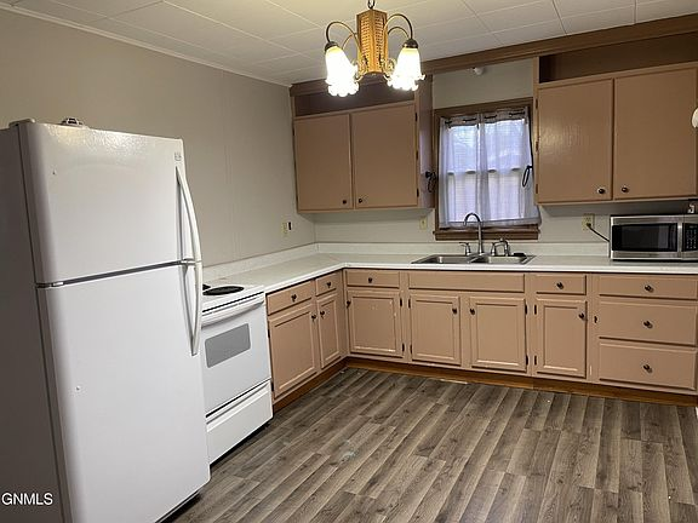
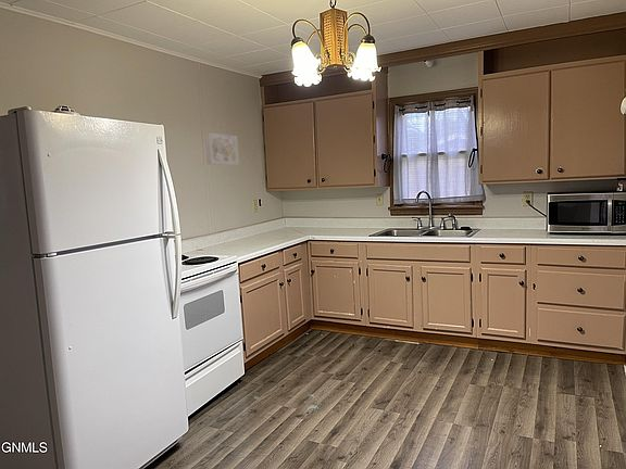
+ wall art [204,131,240,166]
